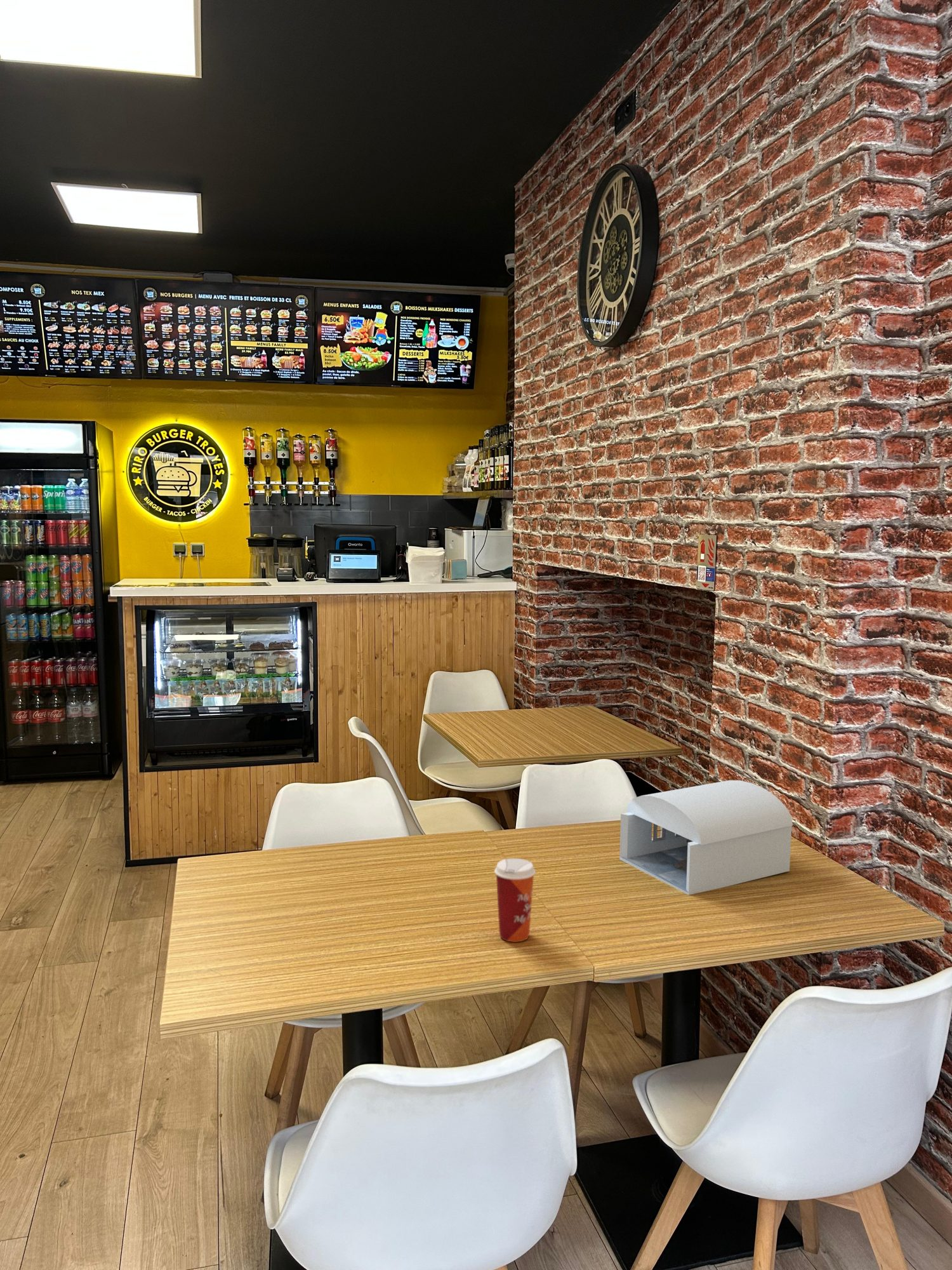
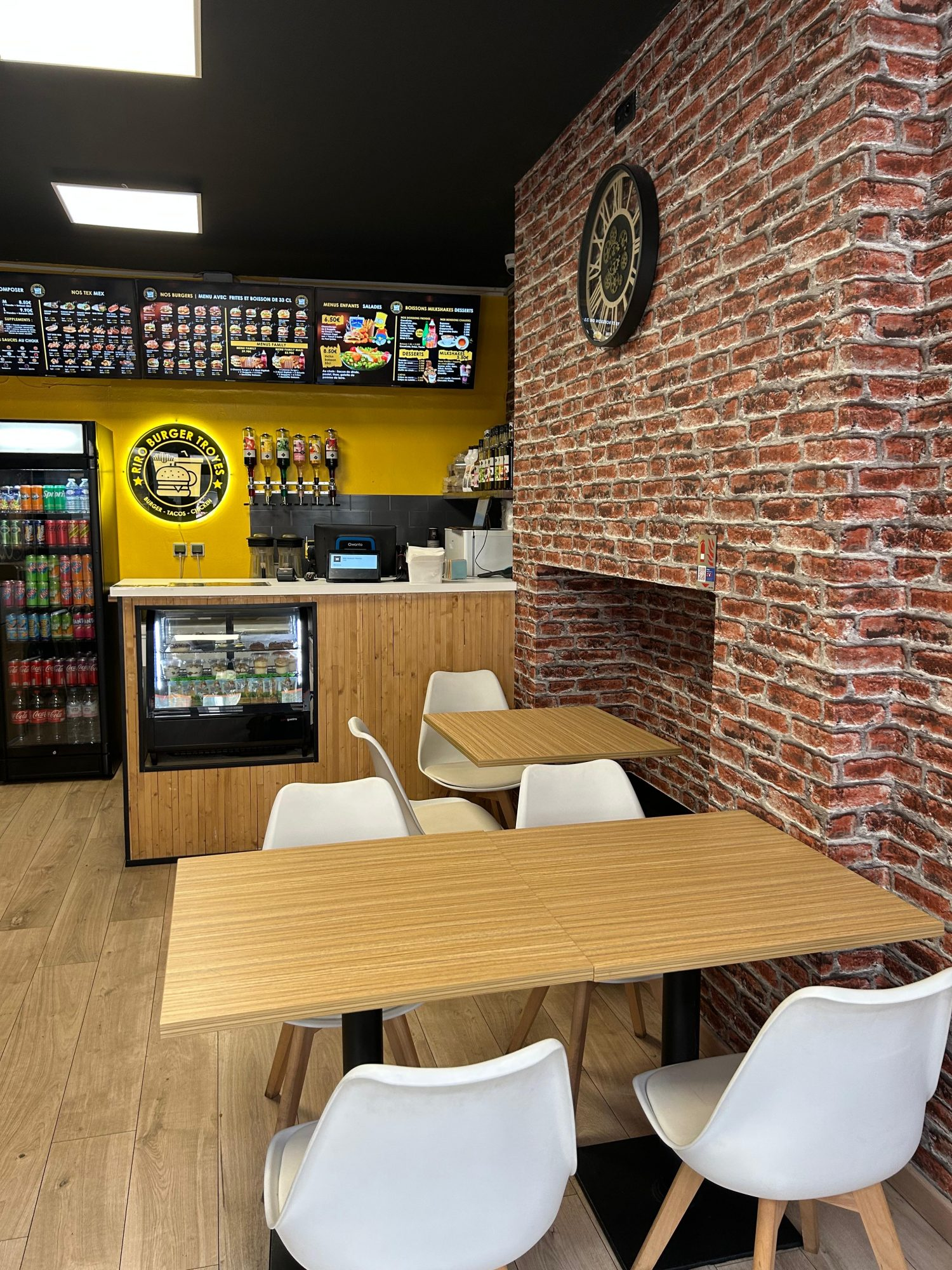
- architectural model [619,780,793,895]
- paper cup [494,858,536,943]
